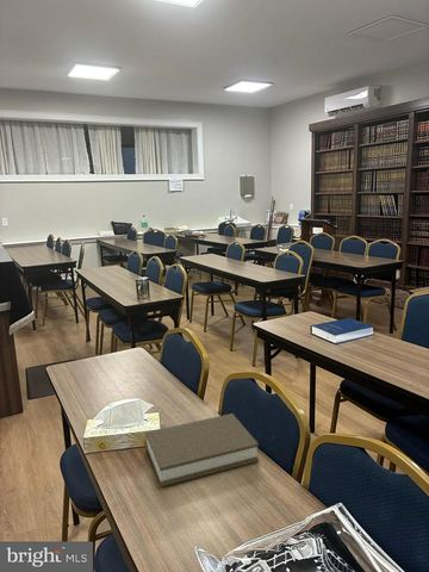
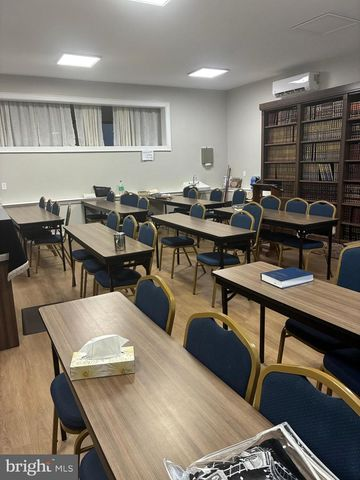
- book [145,412,260,487]
